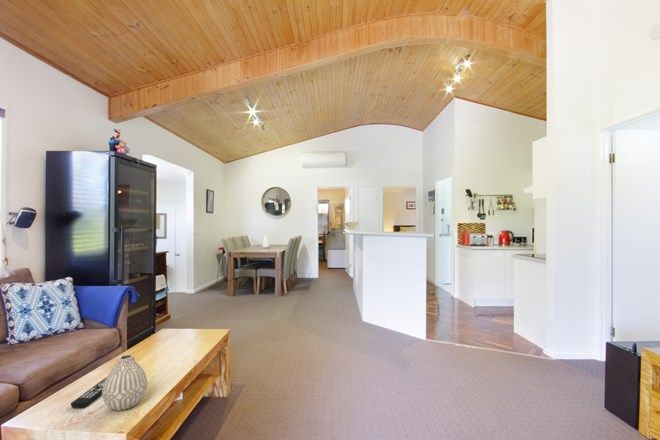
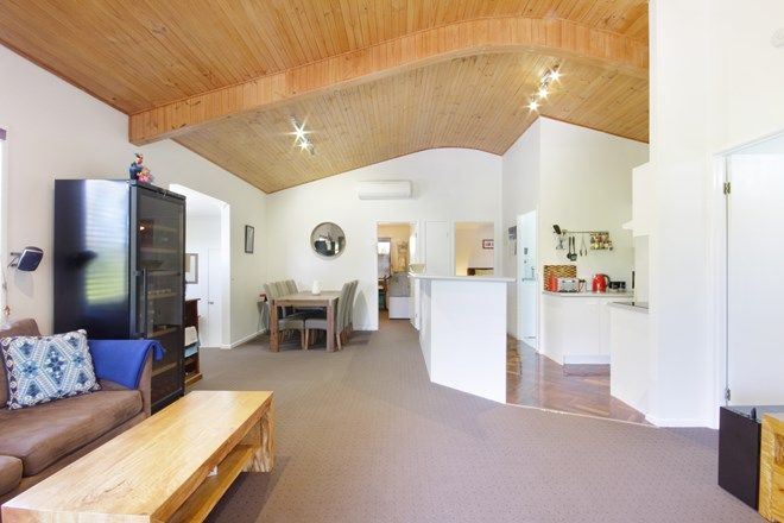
- vase [101,353,149,412]
- remote control [70,376,107,409]
